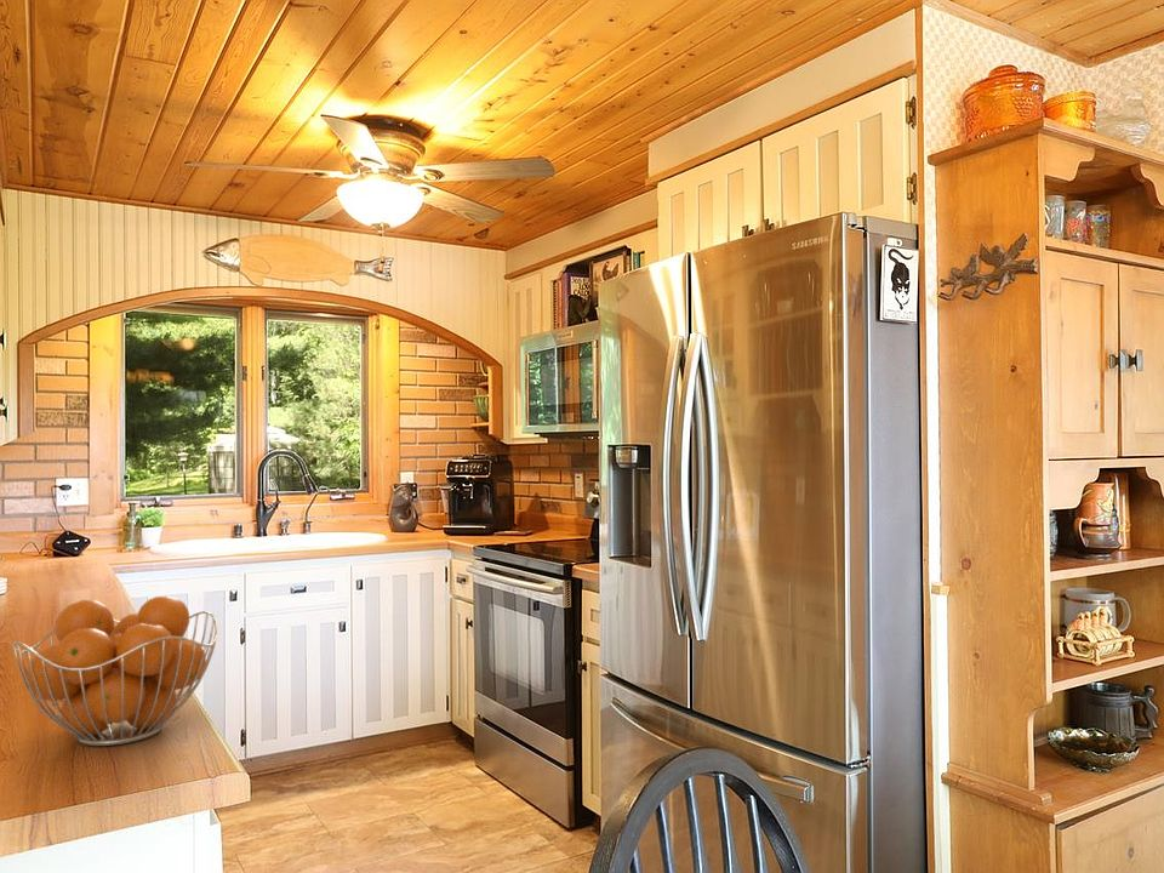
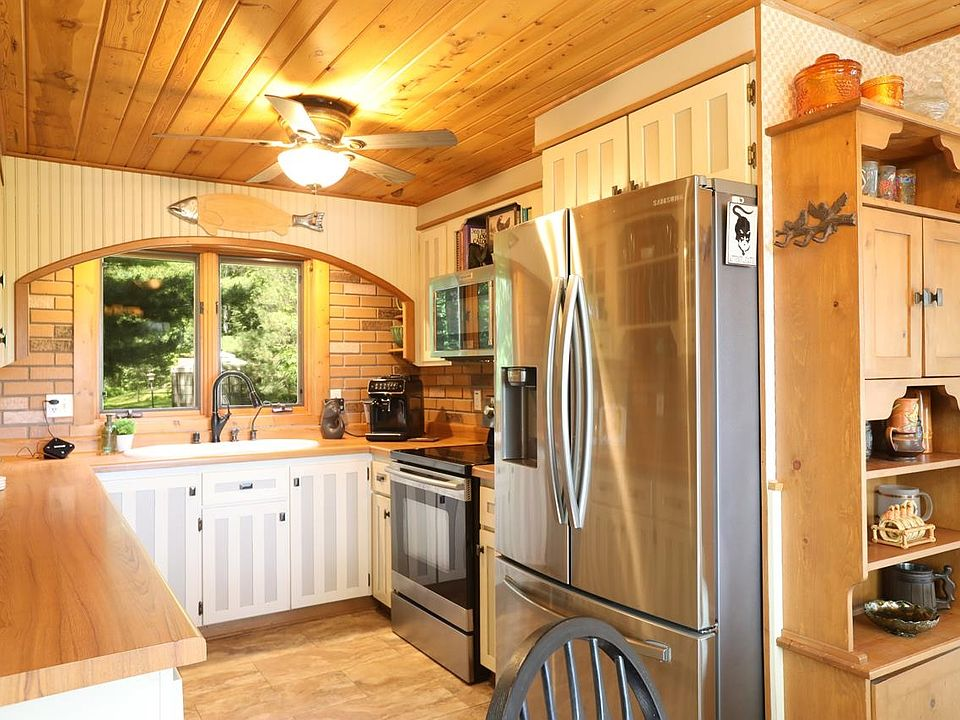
- fruit basket [11,594,218,747]
